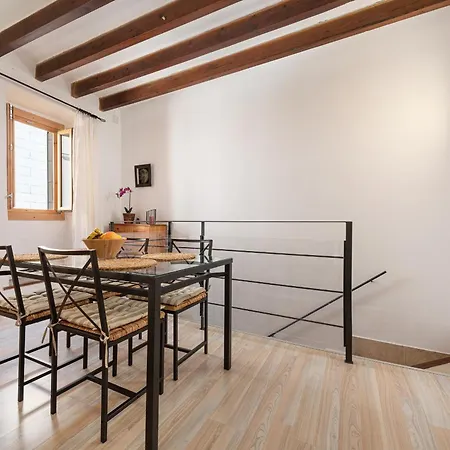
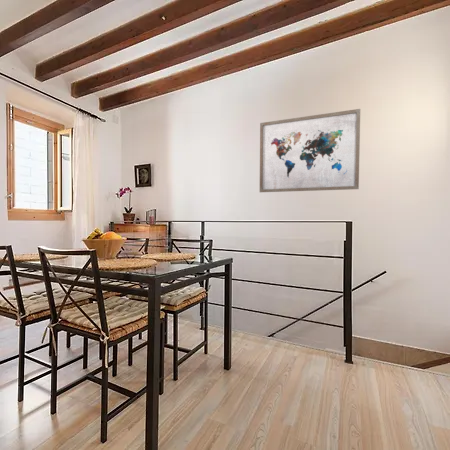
+ wall art [259,108,361,193]
